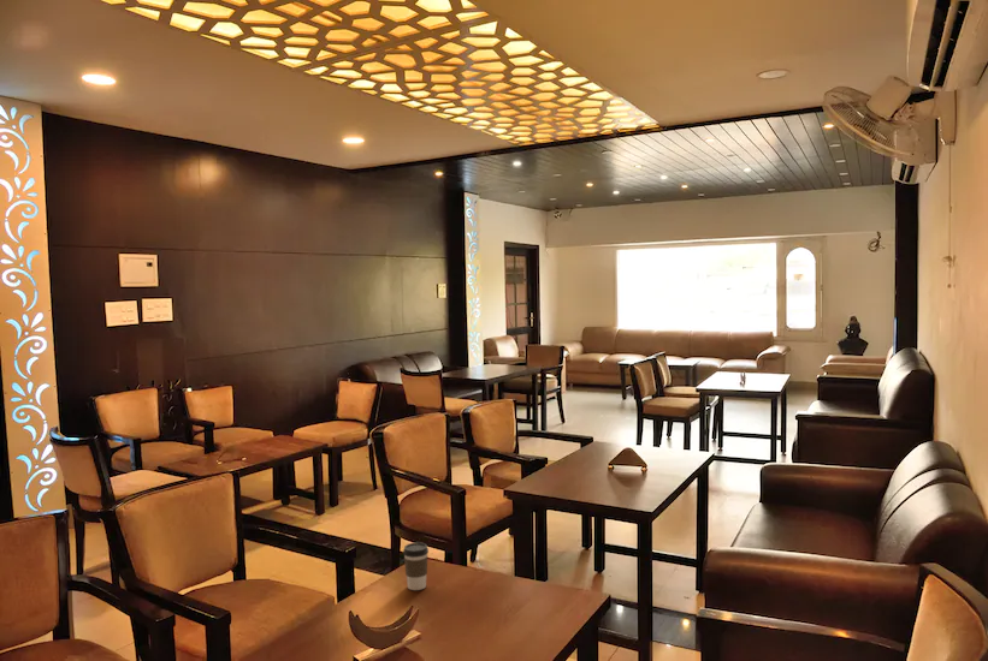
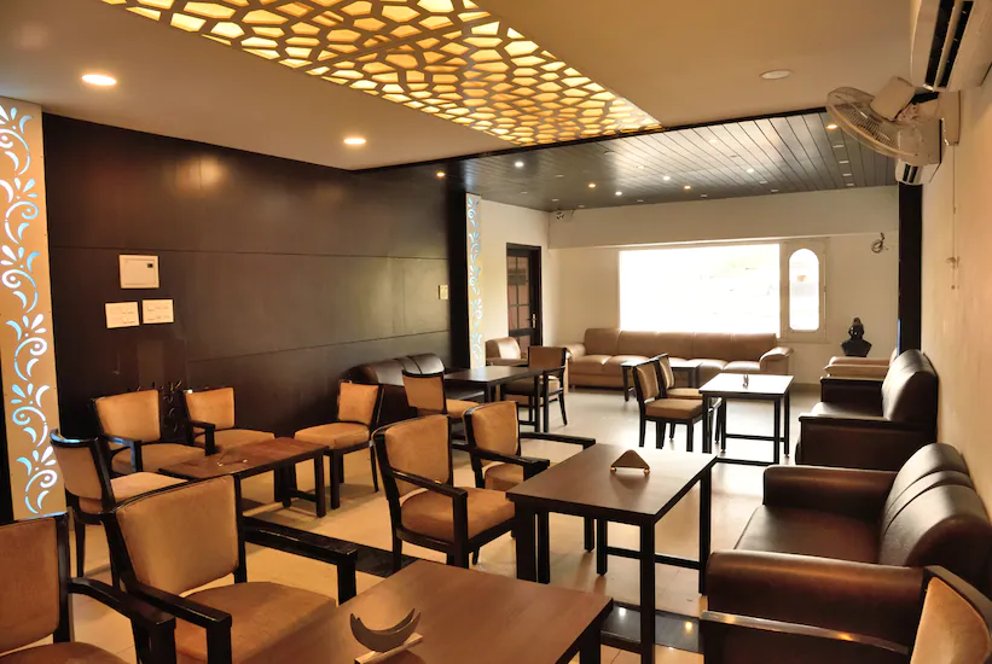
- coffee cup [402,541,430,591]
